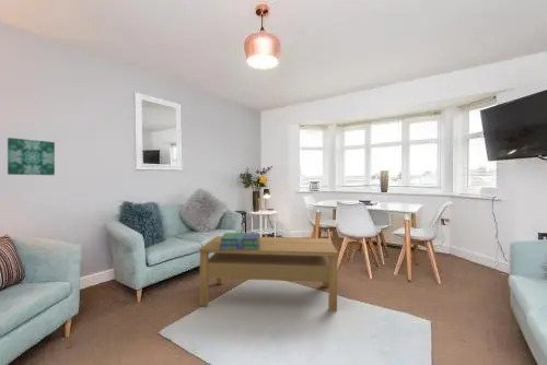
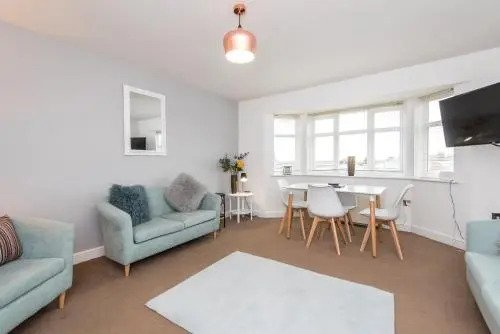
- stack of books [219,232,260,250]
- wall art [7,137,56,176]
- coffee table [198,235,339,313]
